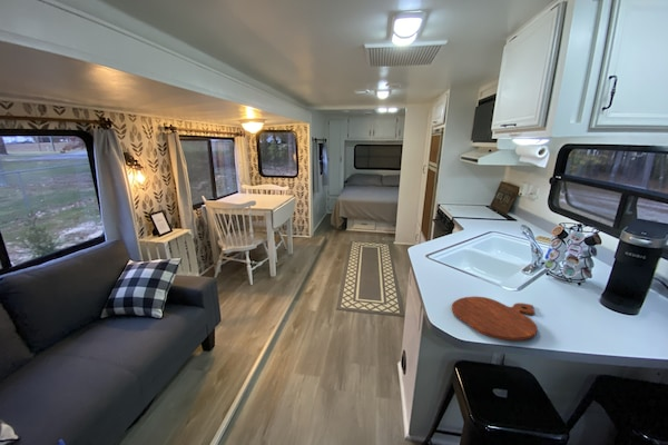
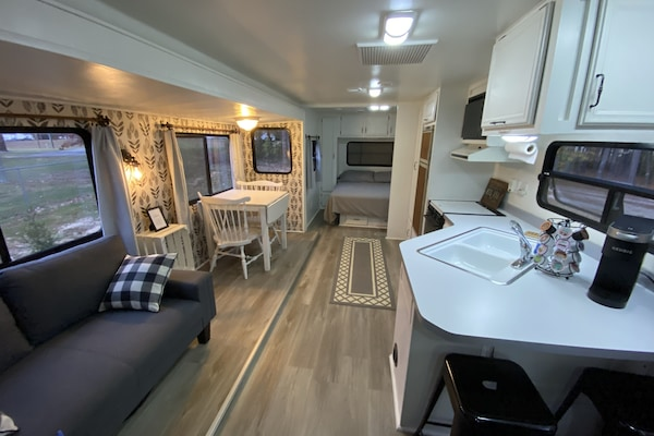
- cutting board [451,295,539,342]
